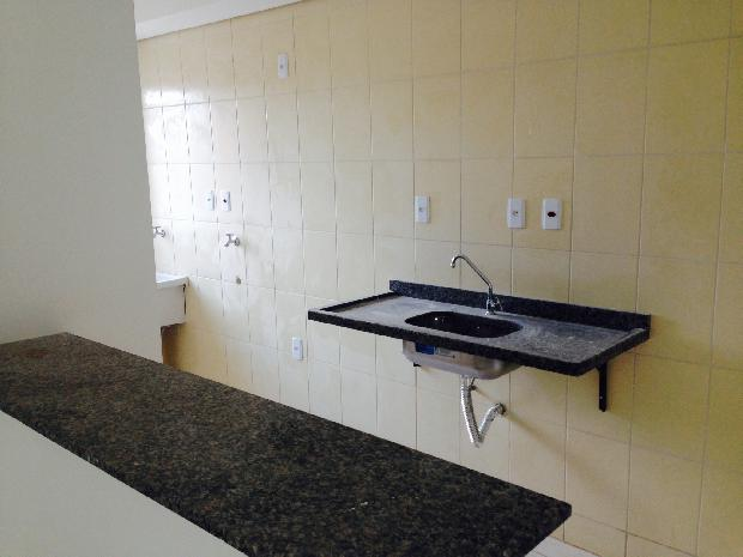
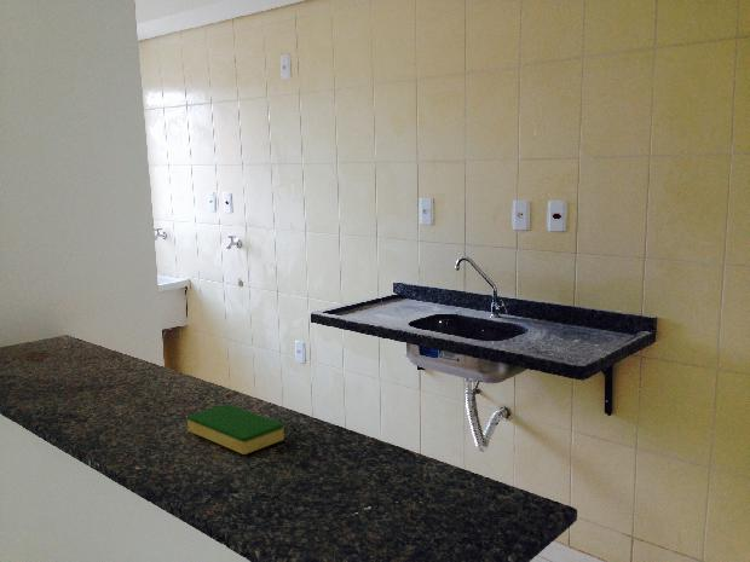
+ dish sponge [186,402,285,456]
